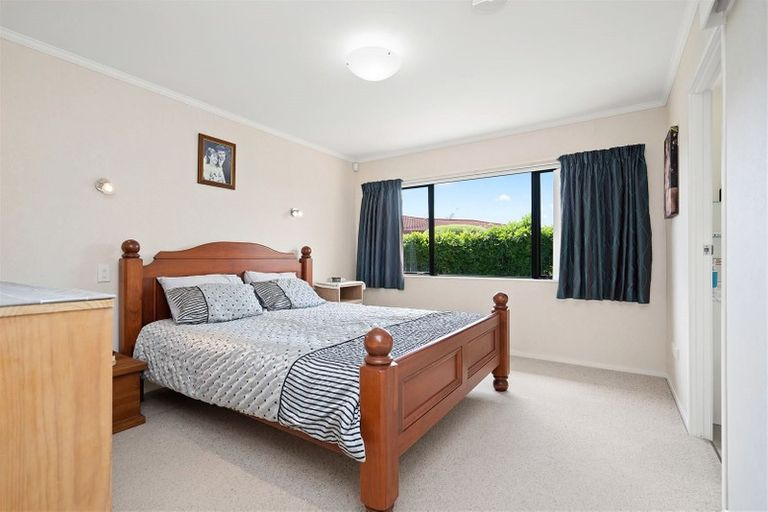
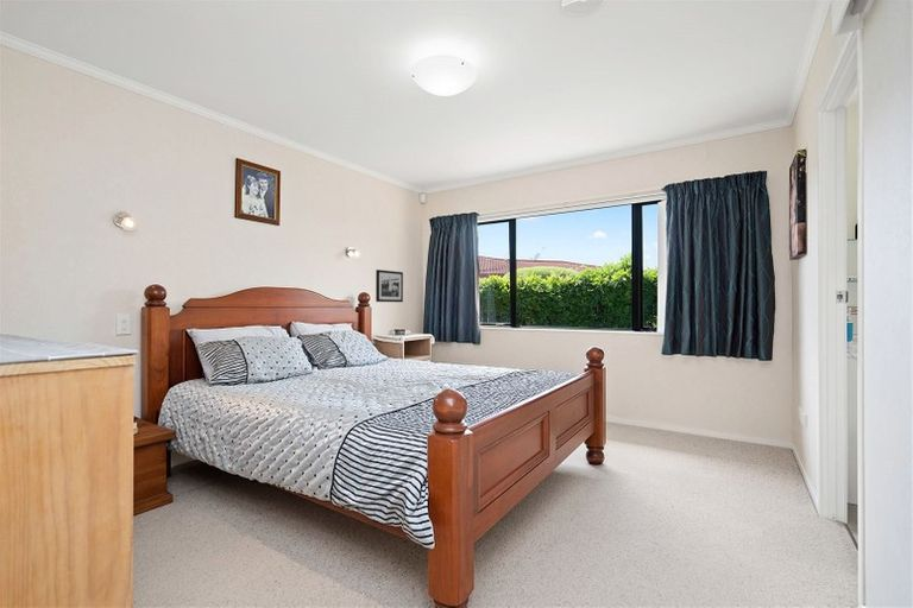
+ picture frame [374,268,404,303]
